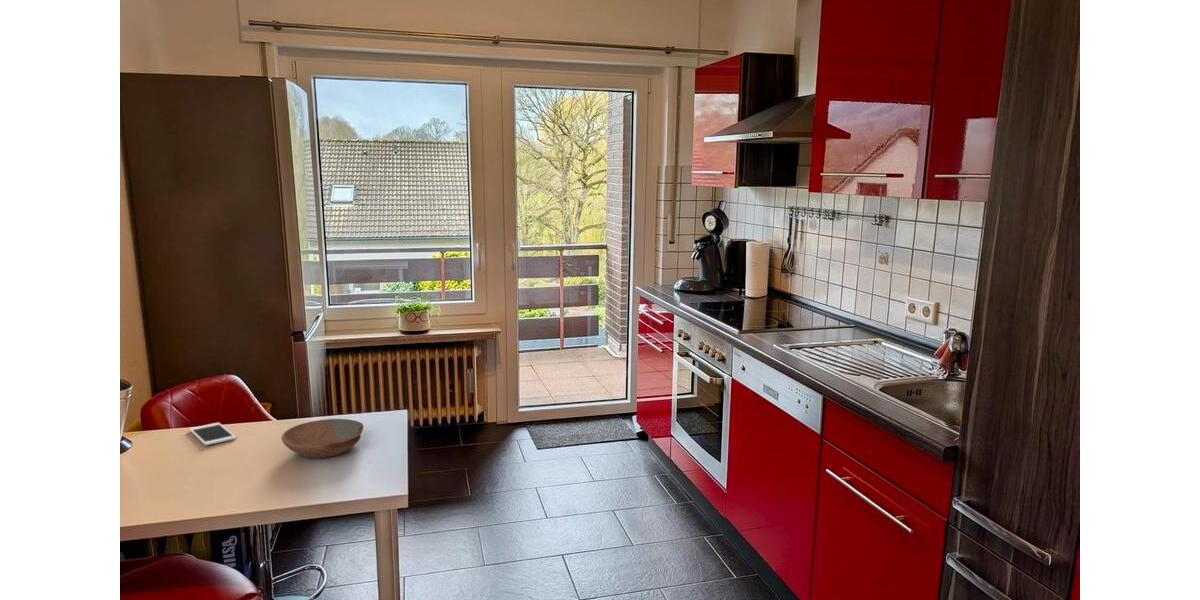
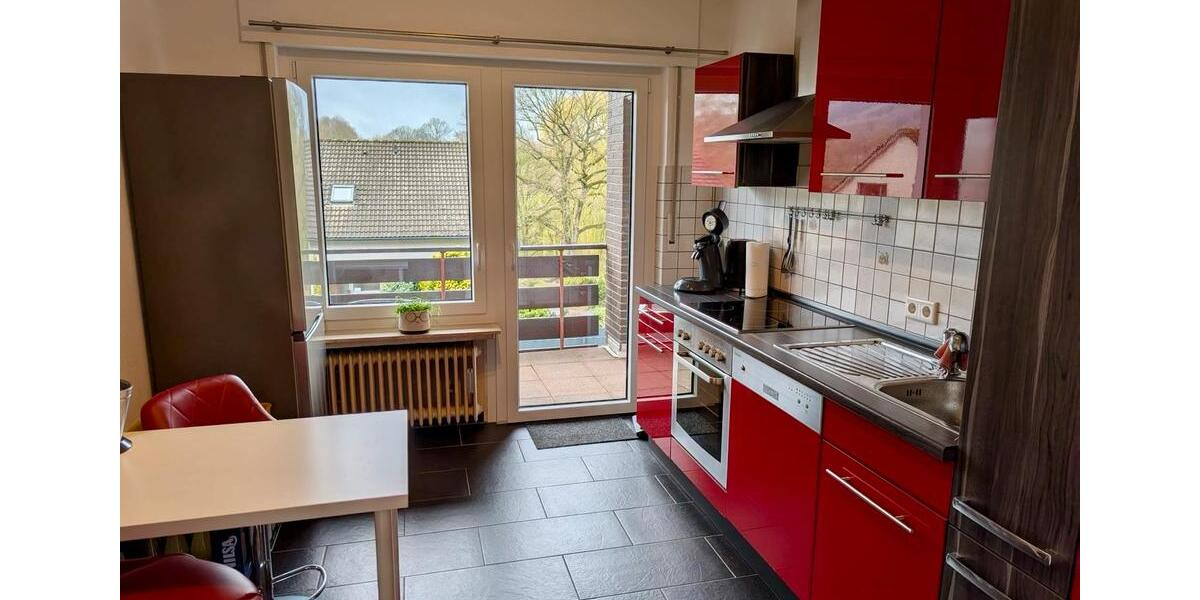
- bowl [281,418,365,459]
- cell phone [188,422,237,446]
